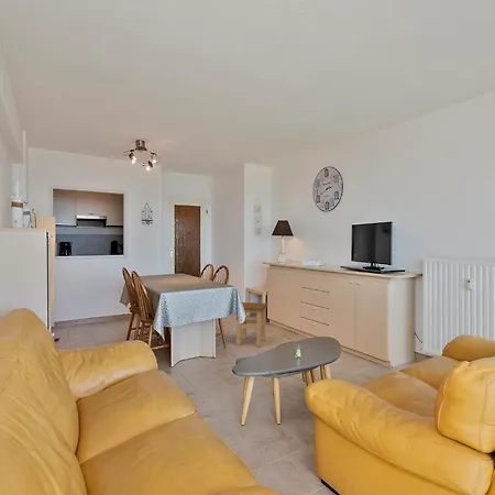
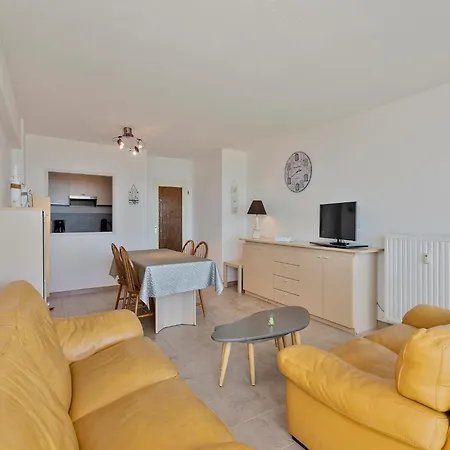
- stool [235,301,268,348]
